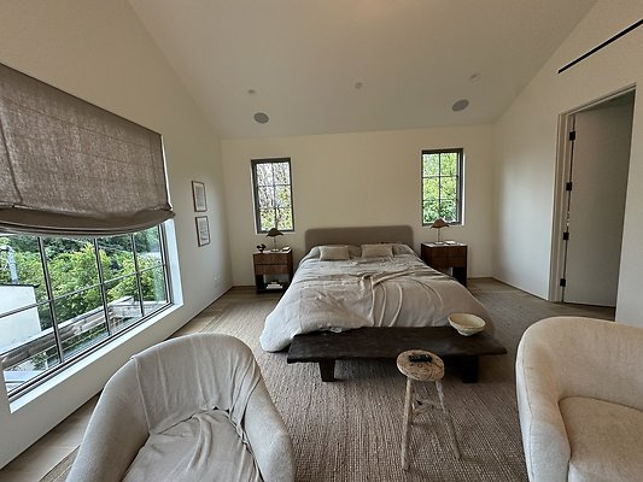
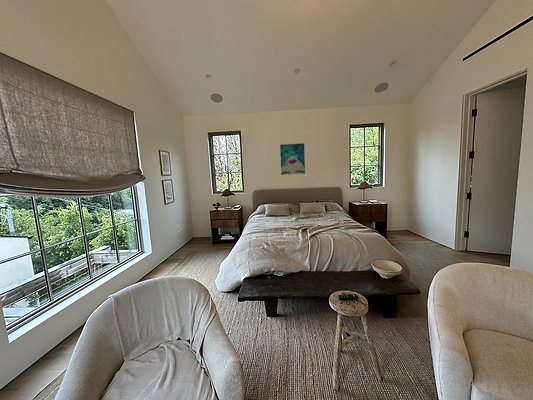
+ wall art [279,142,306,176]
